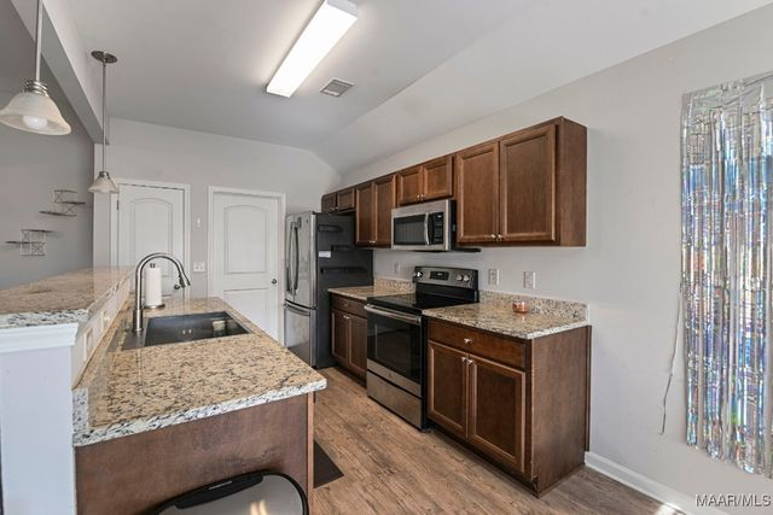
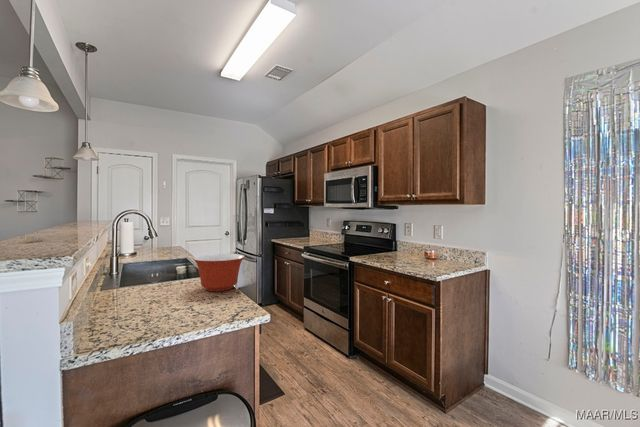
+ mixing bowl [192,253,246,292]
